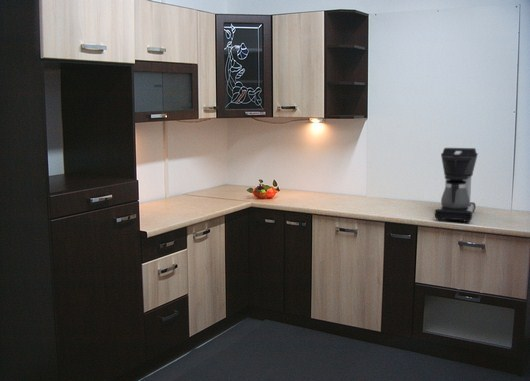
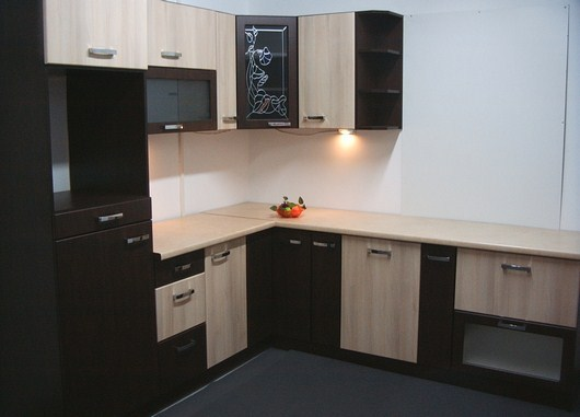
- coffee maker [434,147,479,223]
